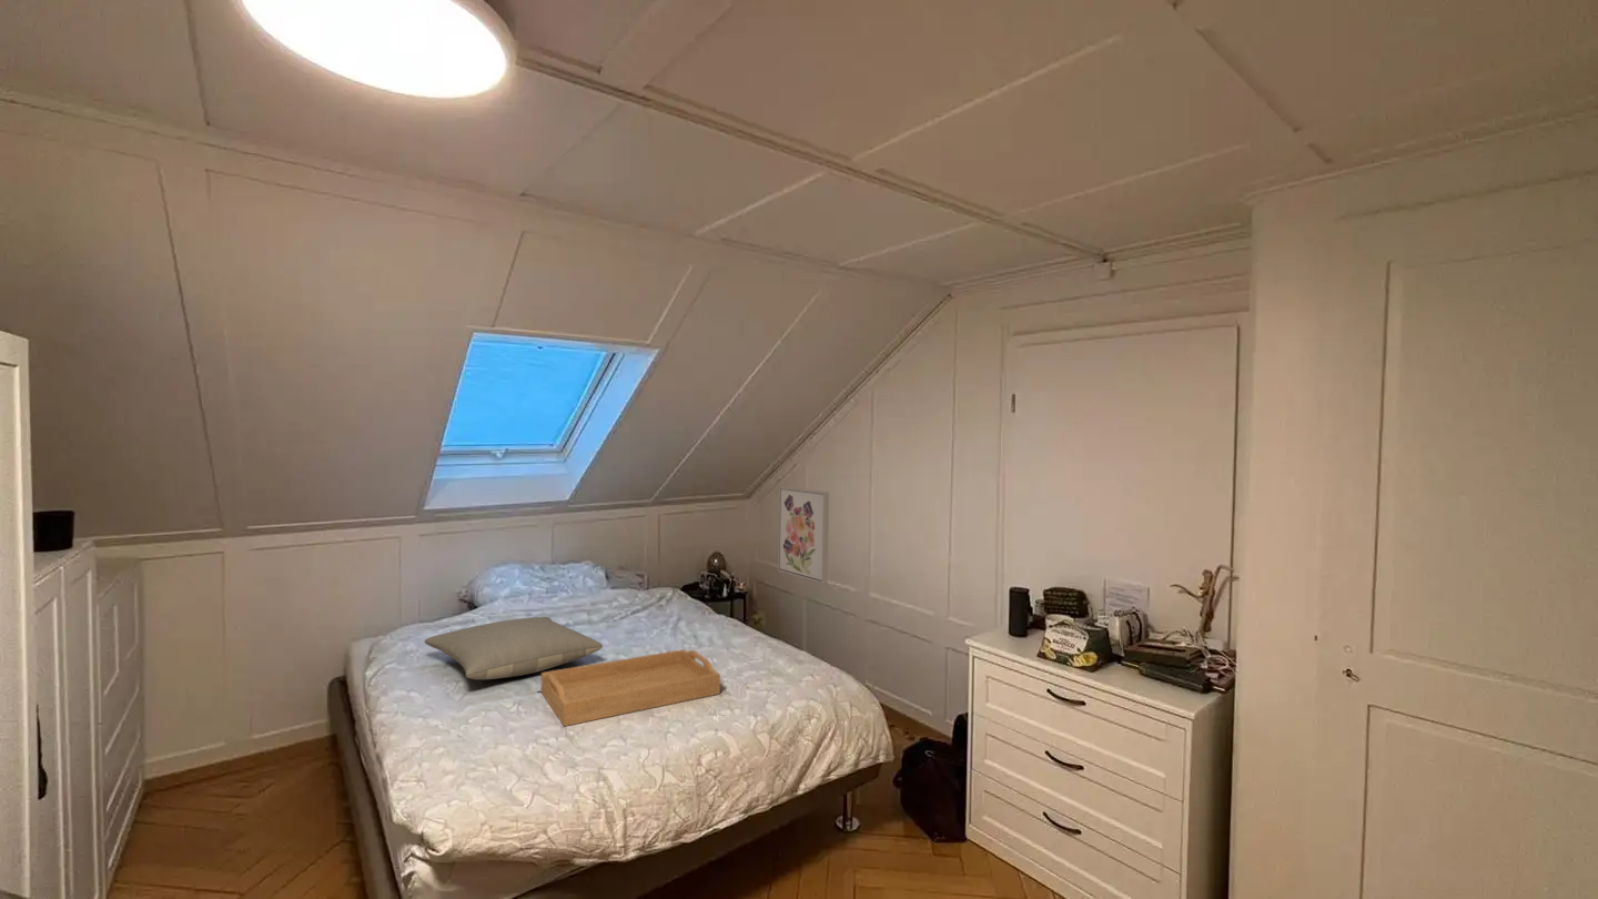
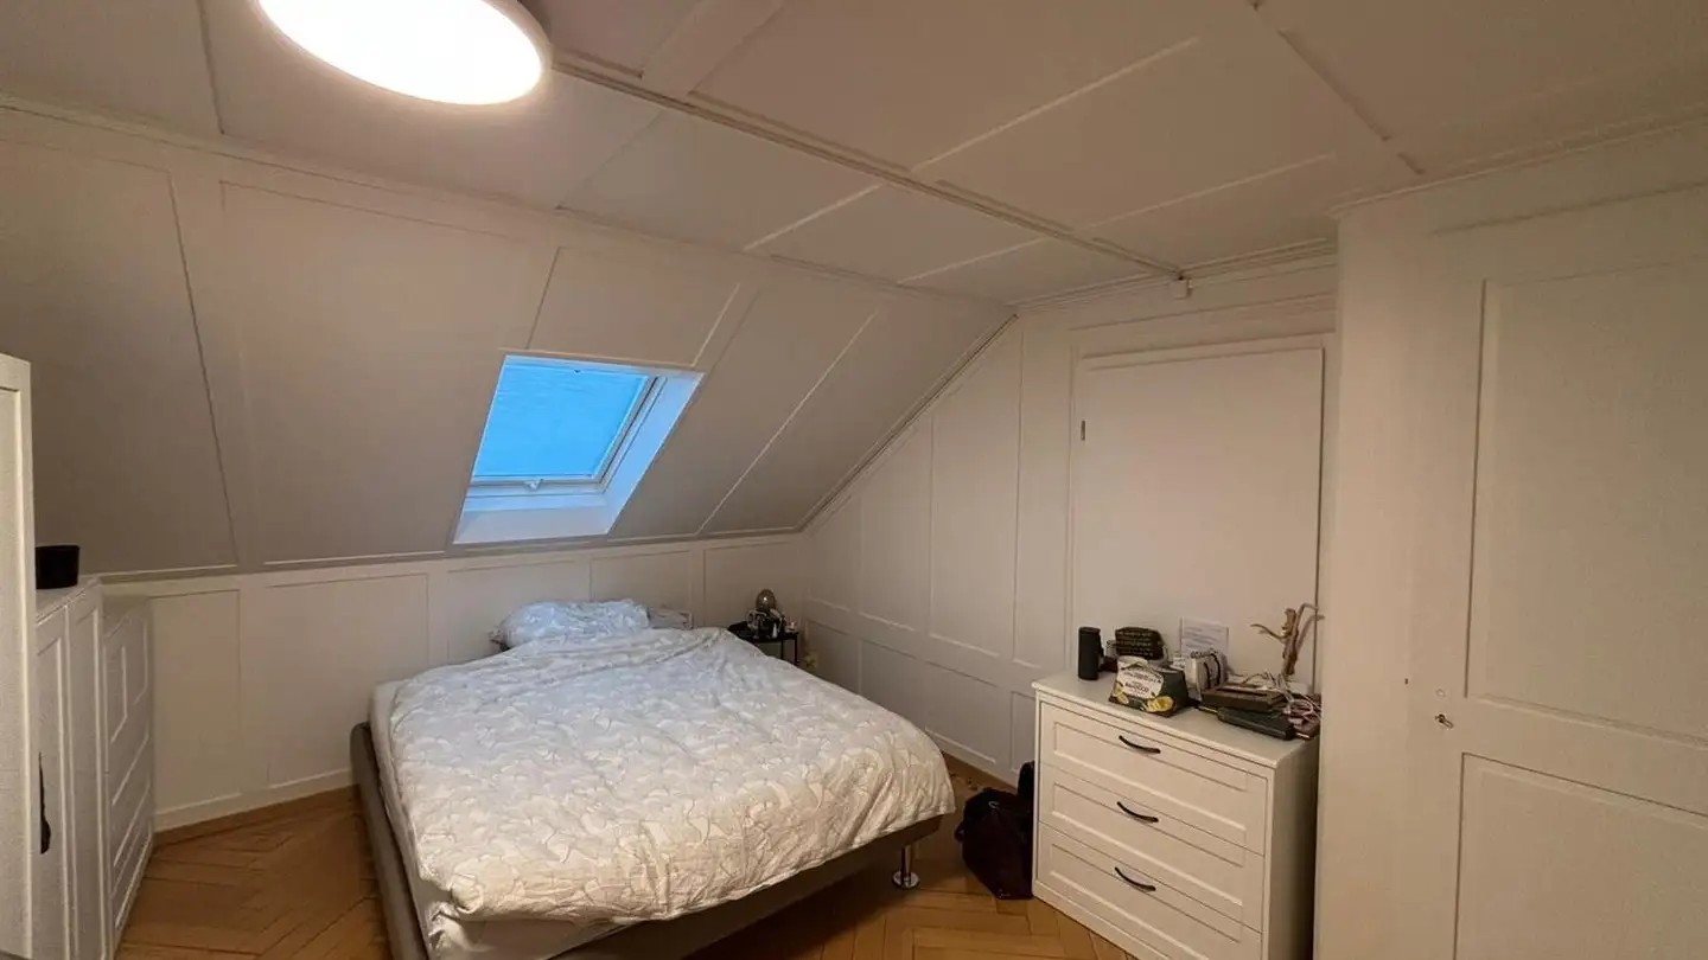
- serving tray [540,648,721,727]
- wall art [777,485,830,585]
- pillow [424,616,604,680]
